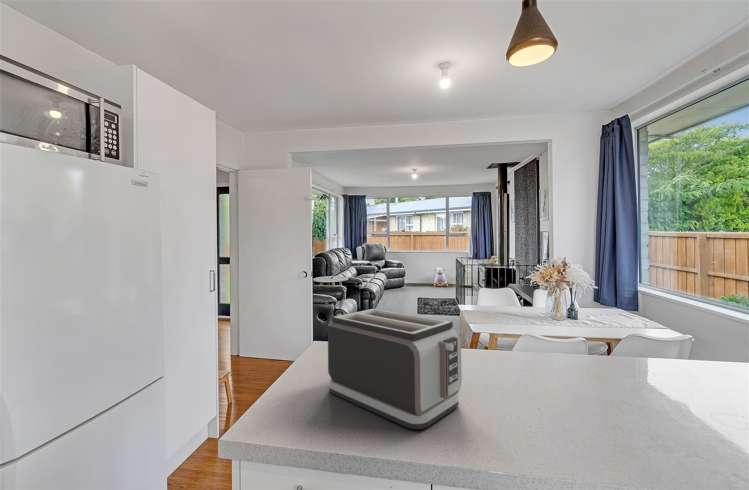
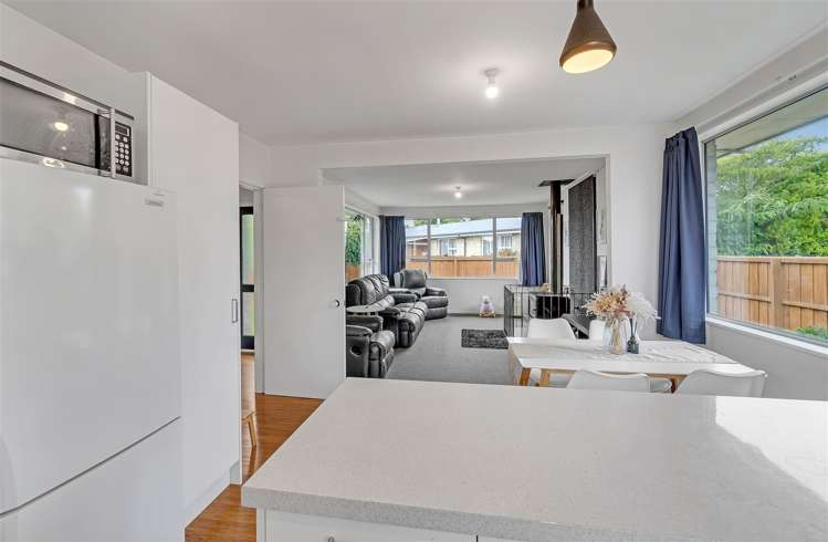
- toaster [327,308,462,430]
